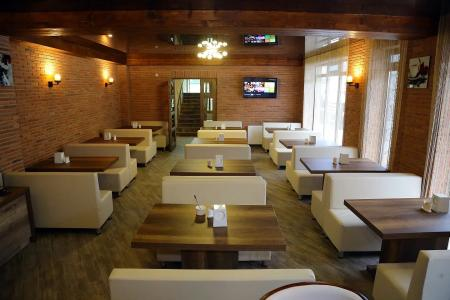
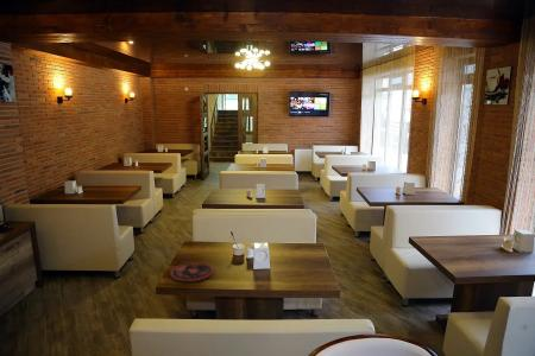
+ plate [169,262,214,284]
